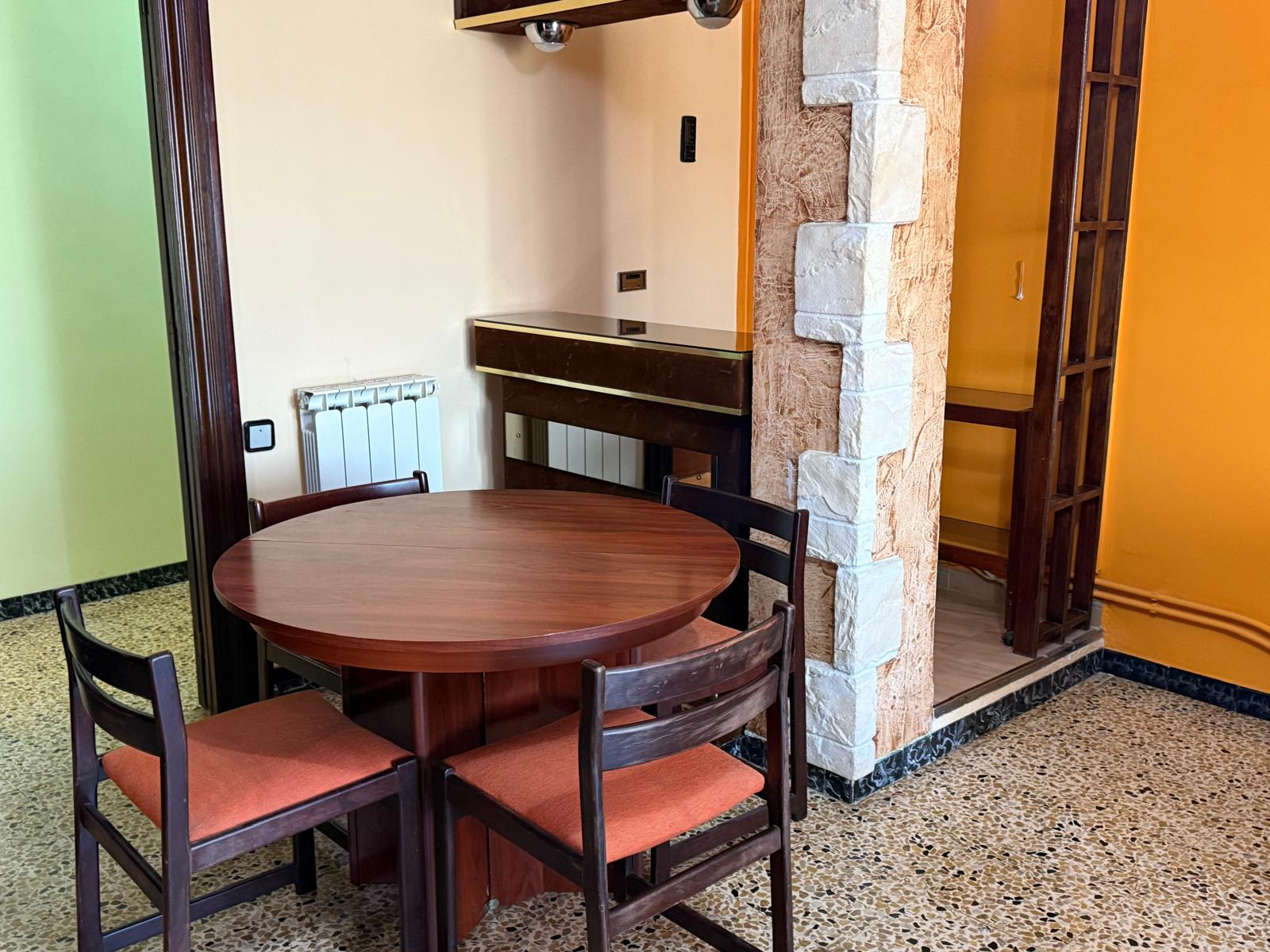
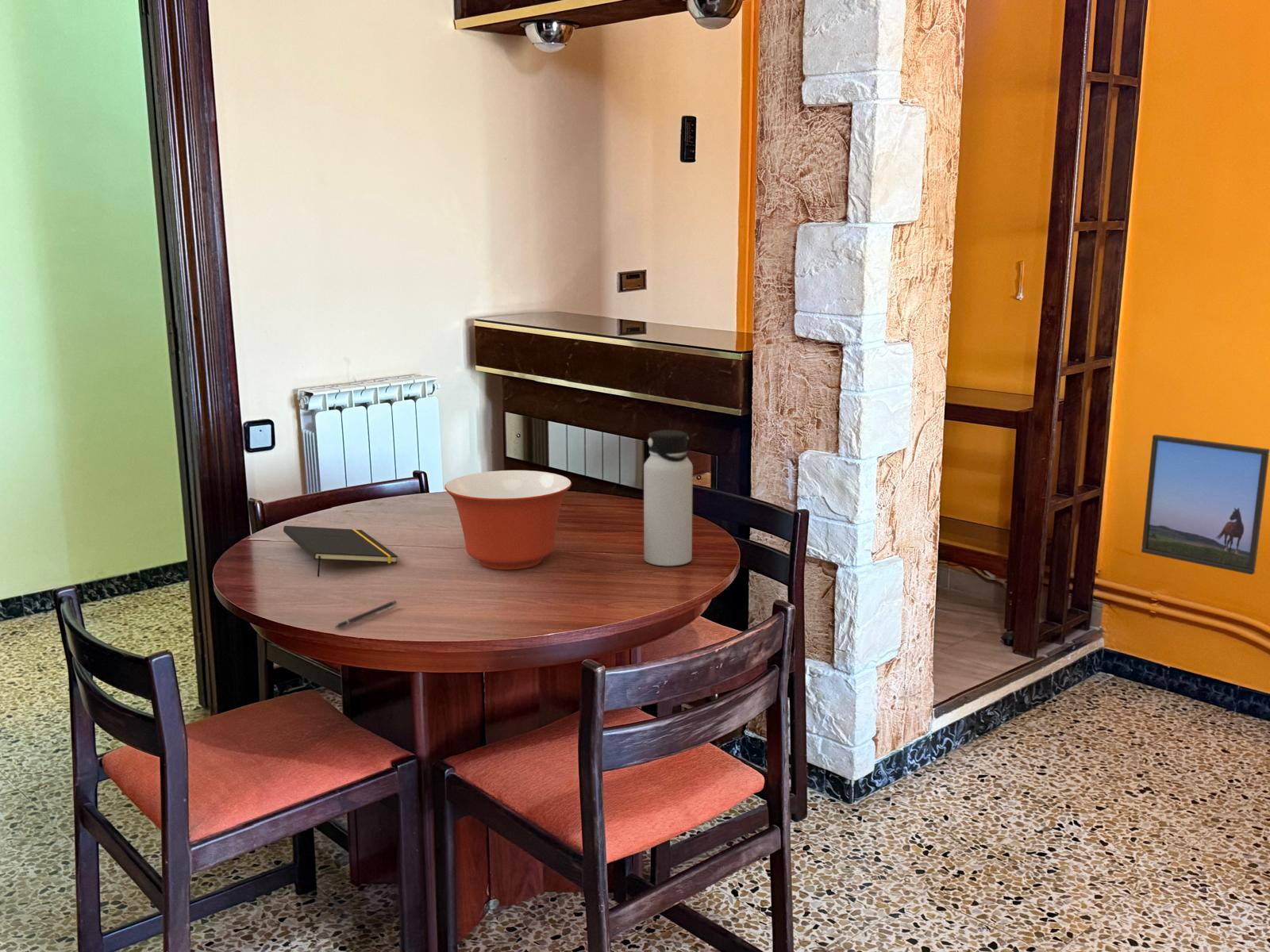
+ mixing bowl [444,470,572,570]
+ water bottle [643,429,694,566]
+ pen [334,600,398,628]
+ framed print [1141,434,1270,575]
+ notepad [283,525,398,578]
